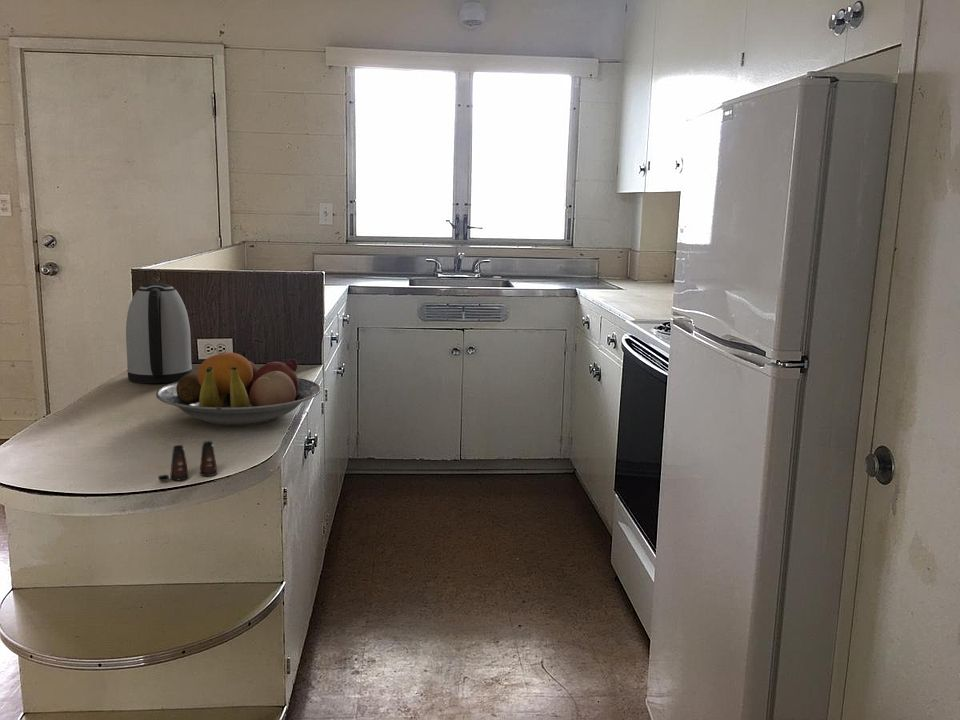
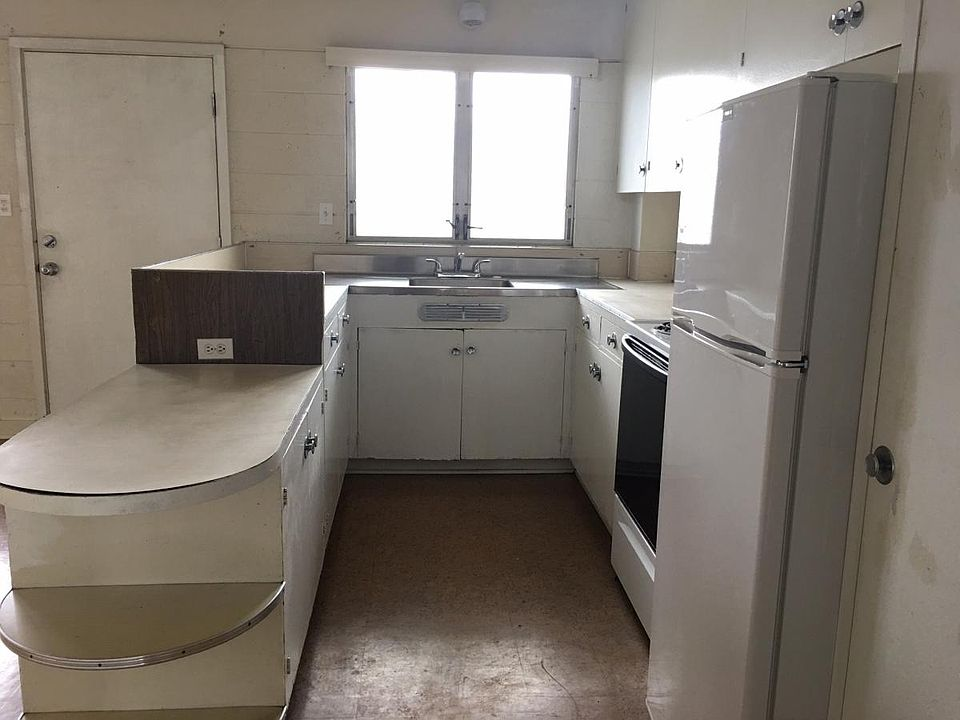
- kettle [125,282,193,384]
- salt shaker [157,440,219,482]
- fruit bowl [155,351,322,427]
